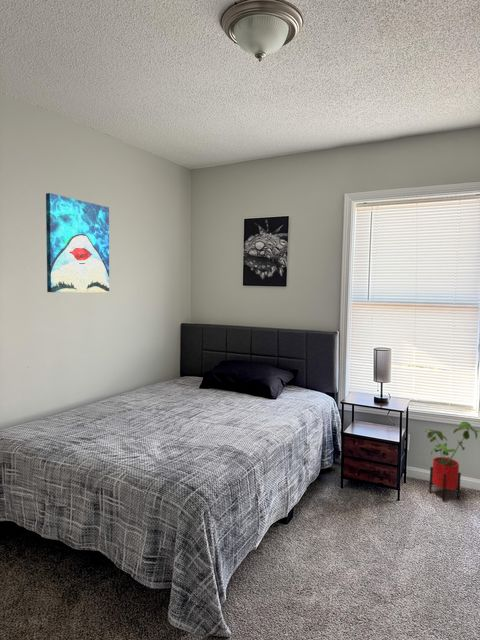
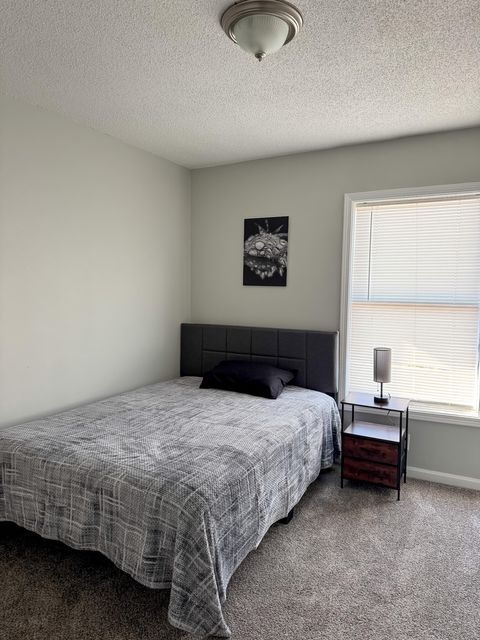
- wall art [45,192,110,294]
- house plant [423,420,480,502]
